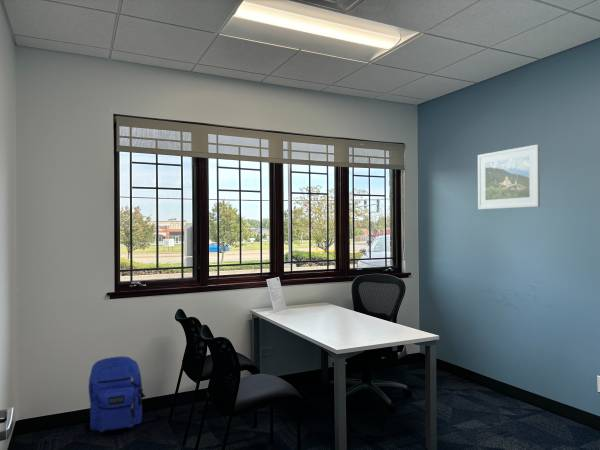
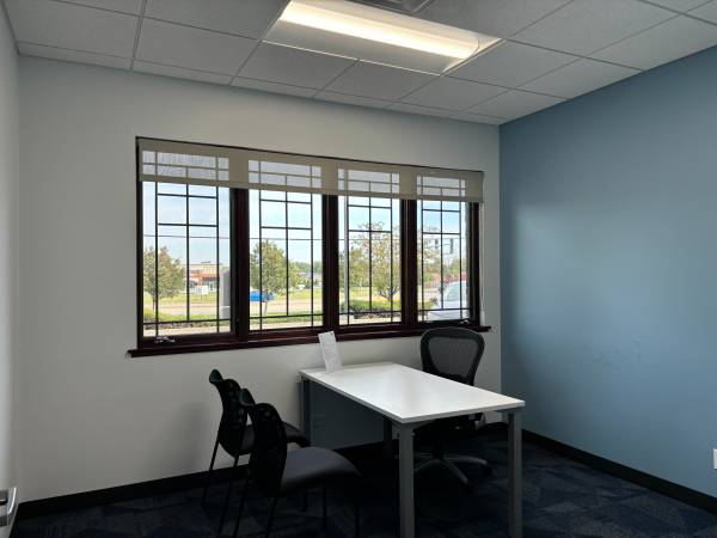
- backpack [88,355,147,433]
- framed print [477,144,541,210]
